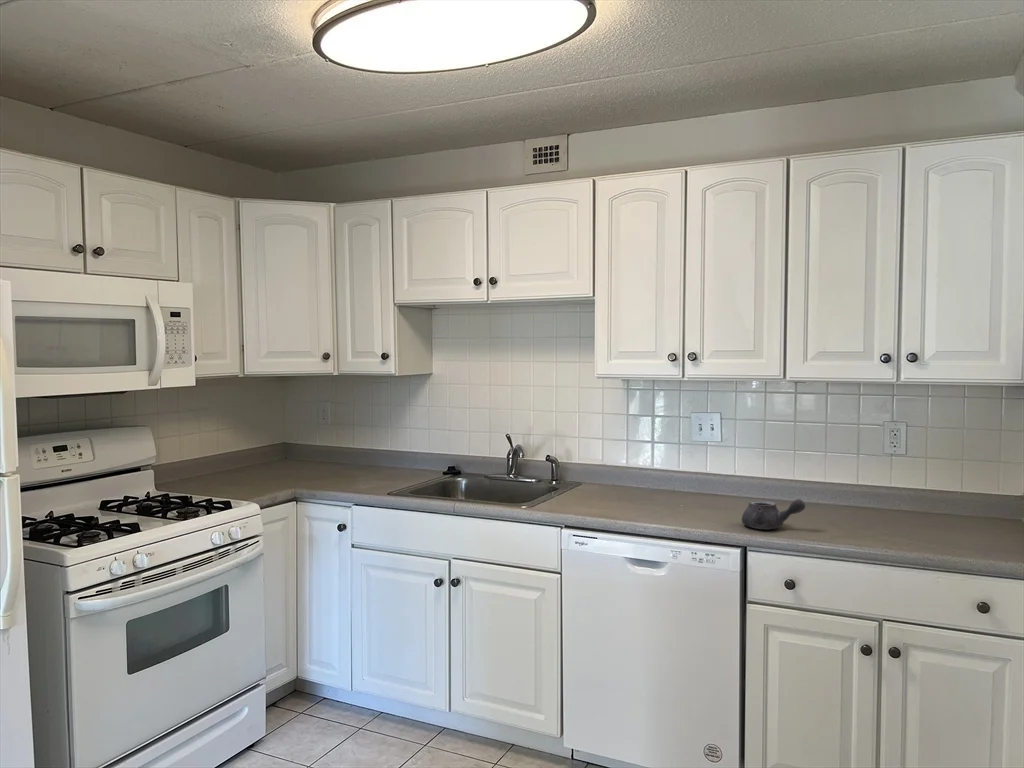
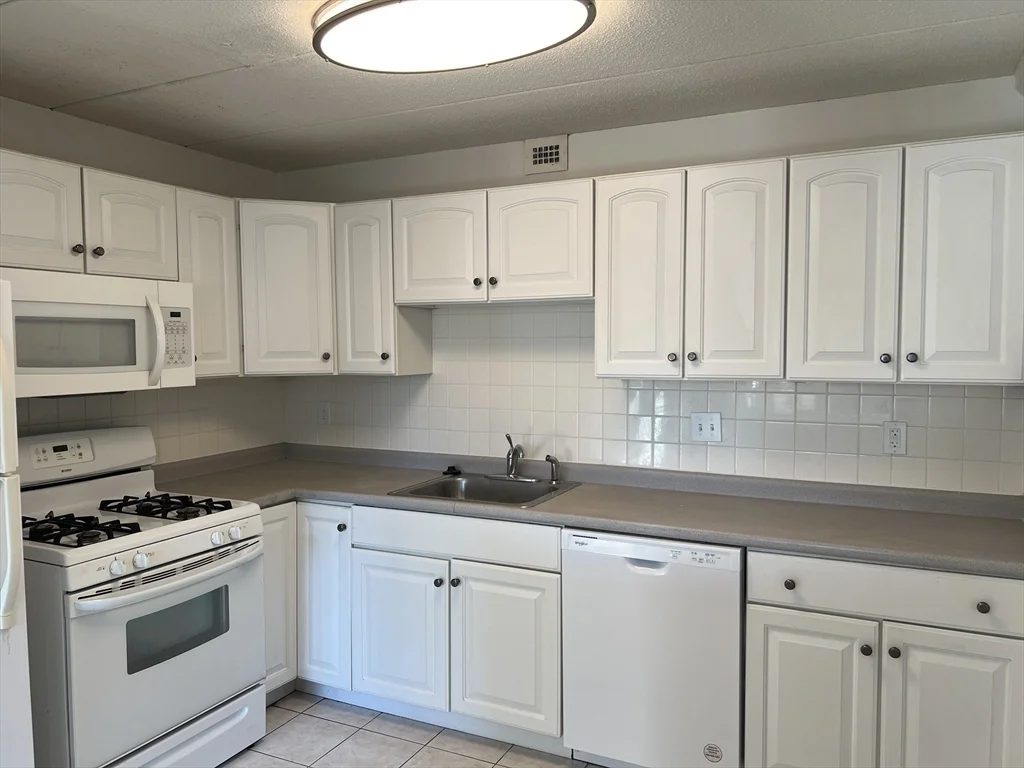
- teapot [741,498,806,530]
